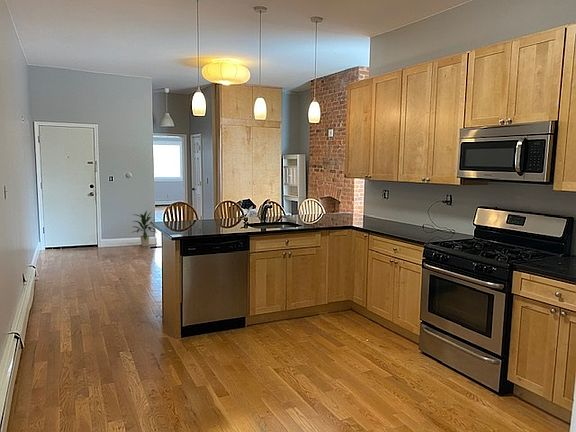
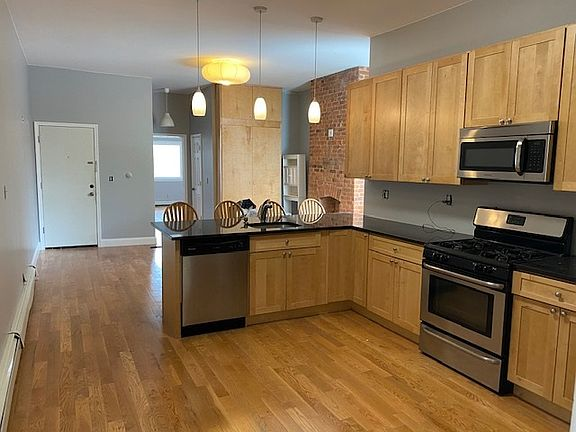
- indoor plant [132,210,158,247]
